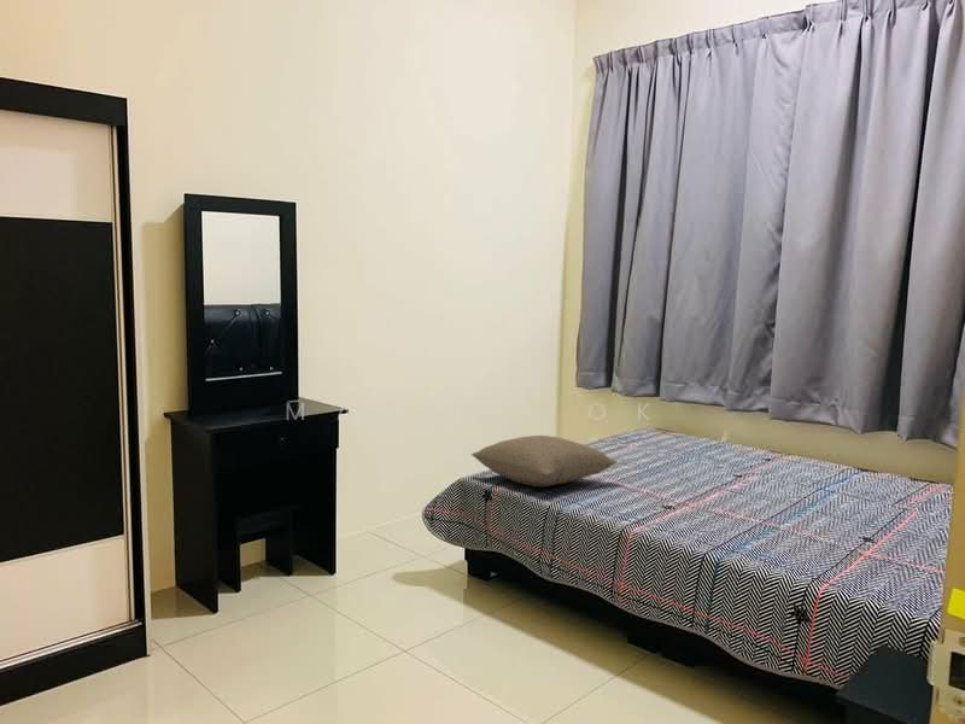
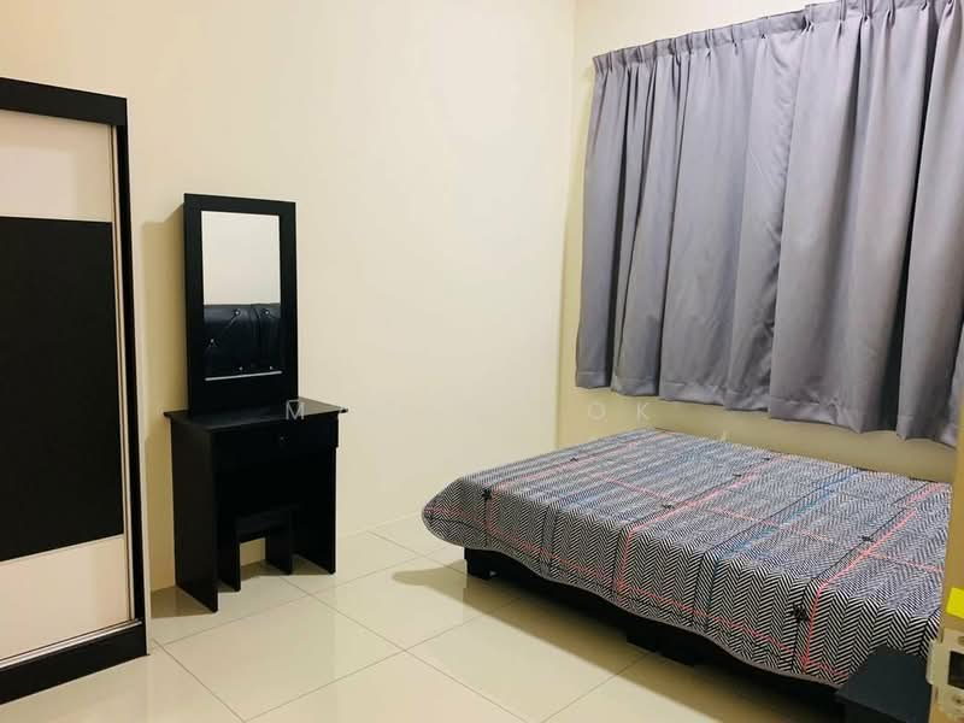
- pillow [470,434,619,487]
